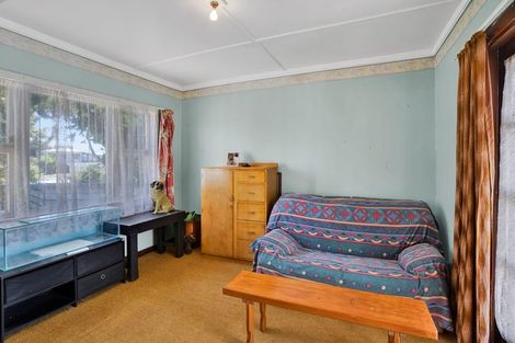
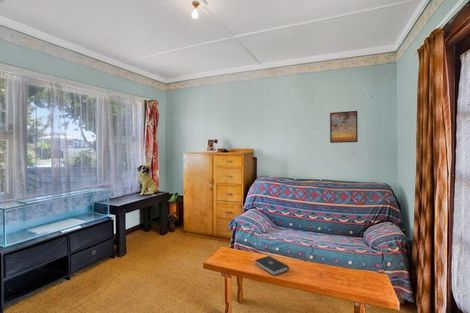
+ book [254,255,290,276]
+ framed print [329,110,359,144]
